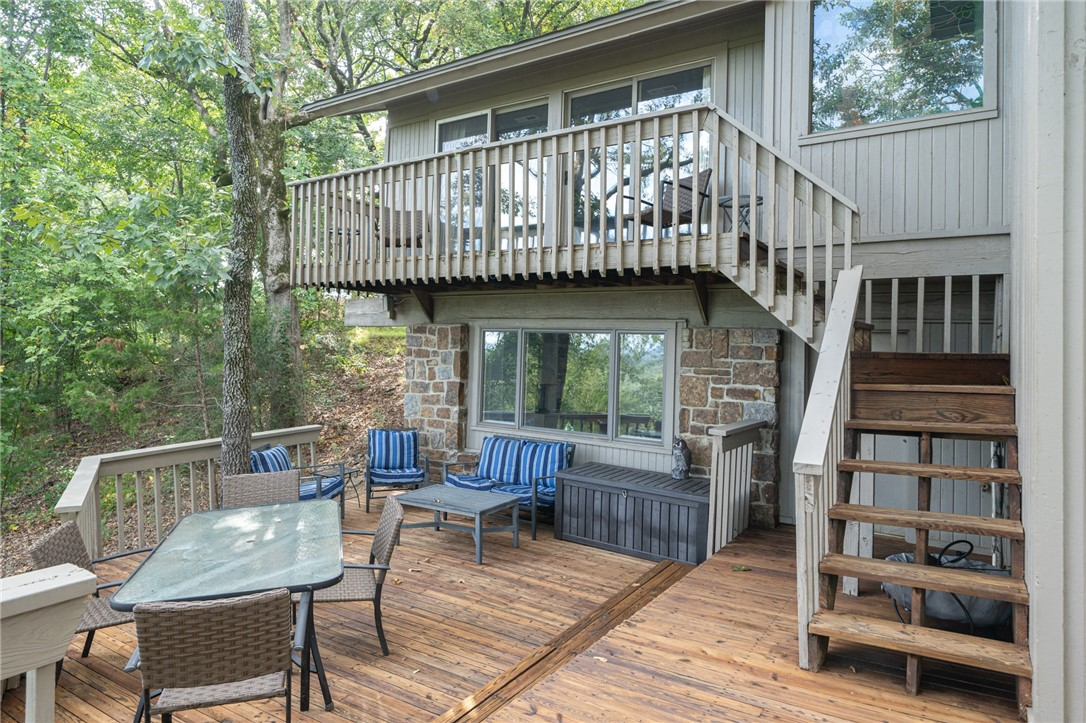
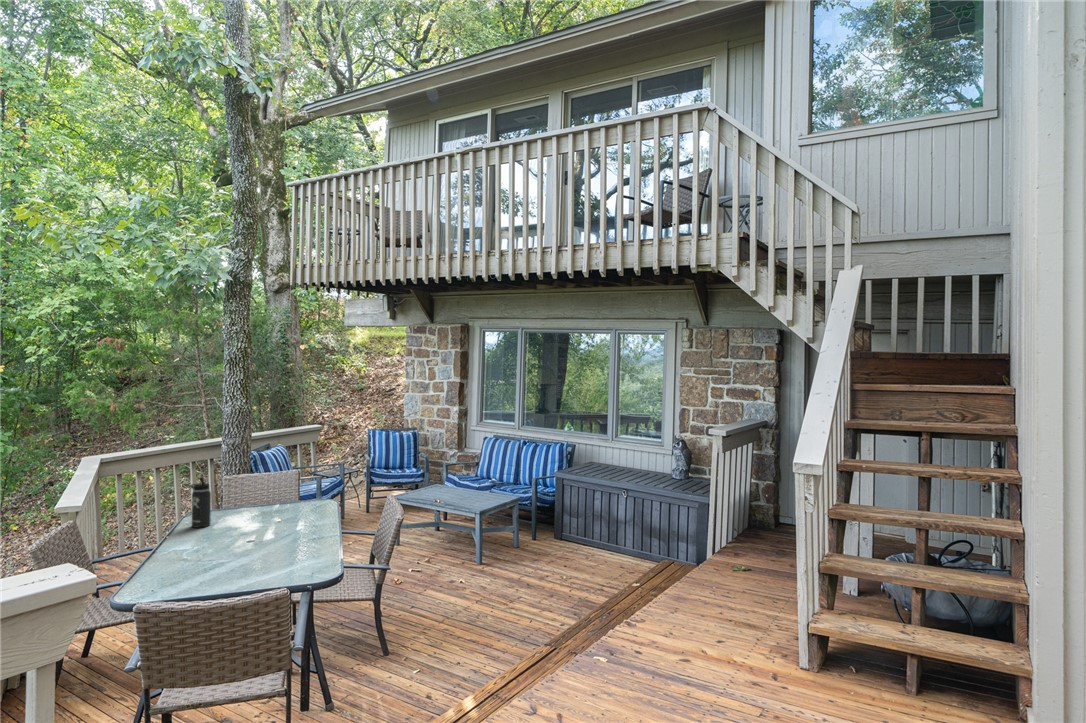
+ thermos bottle [189,476,212,529]
